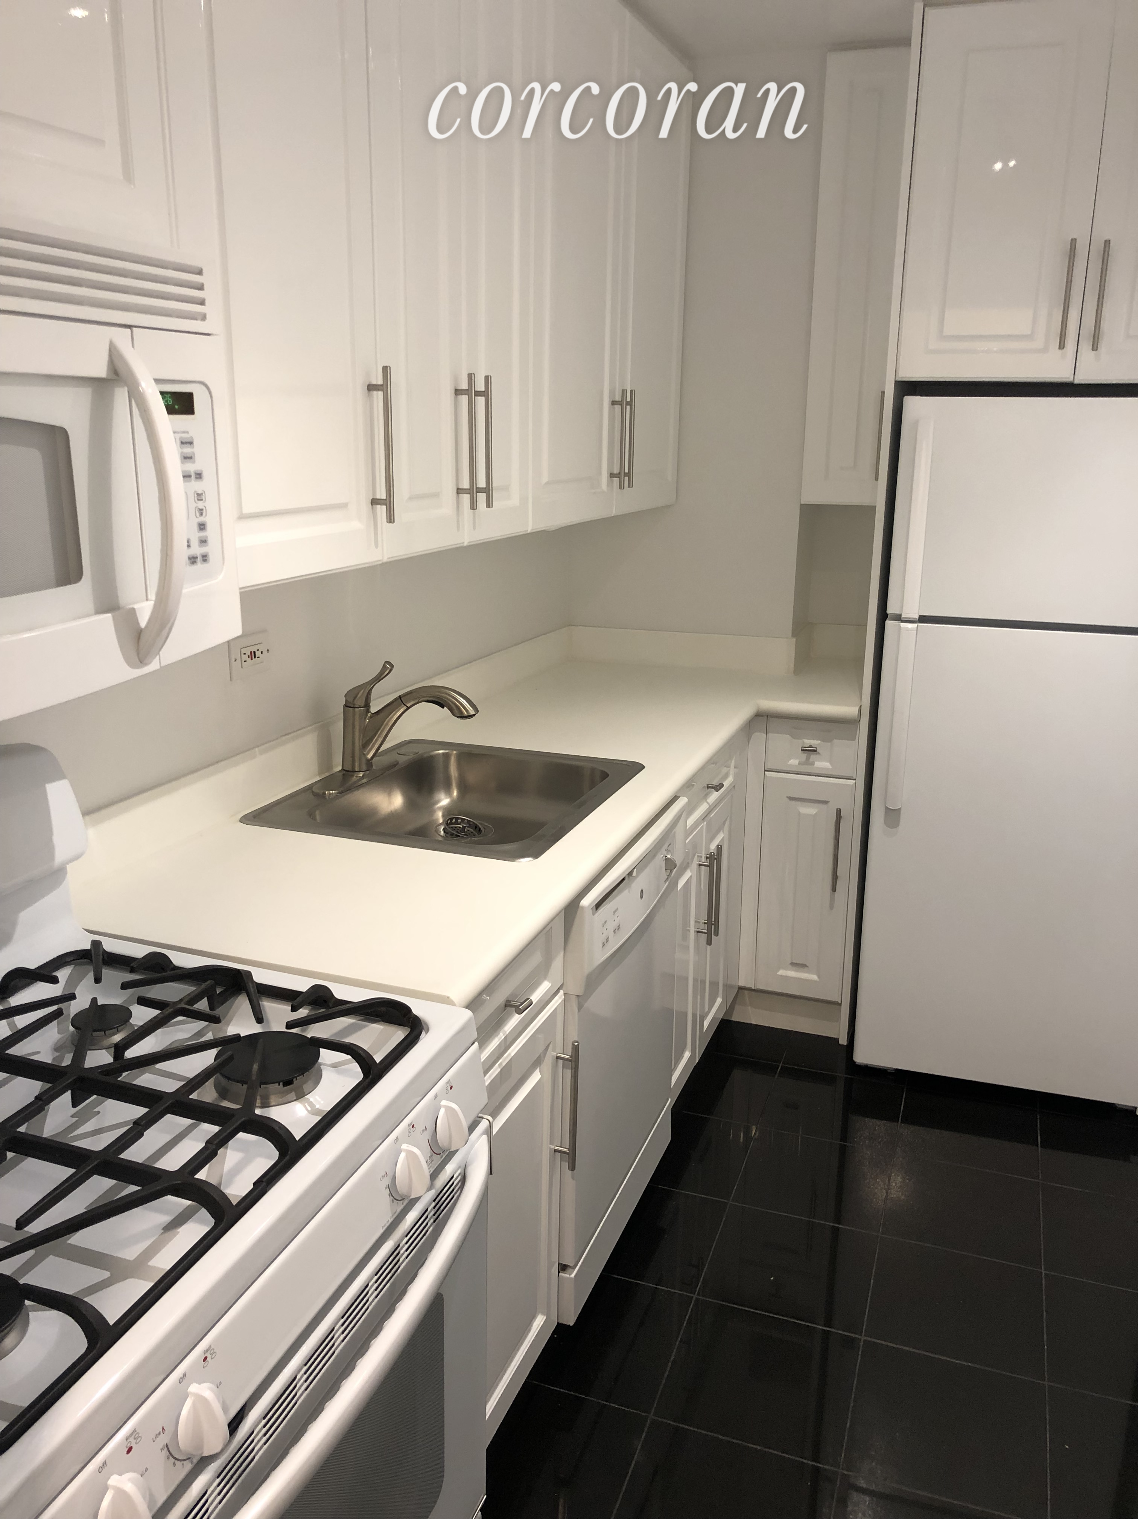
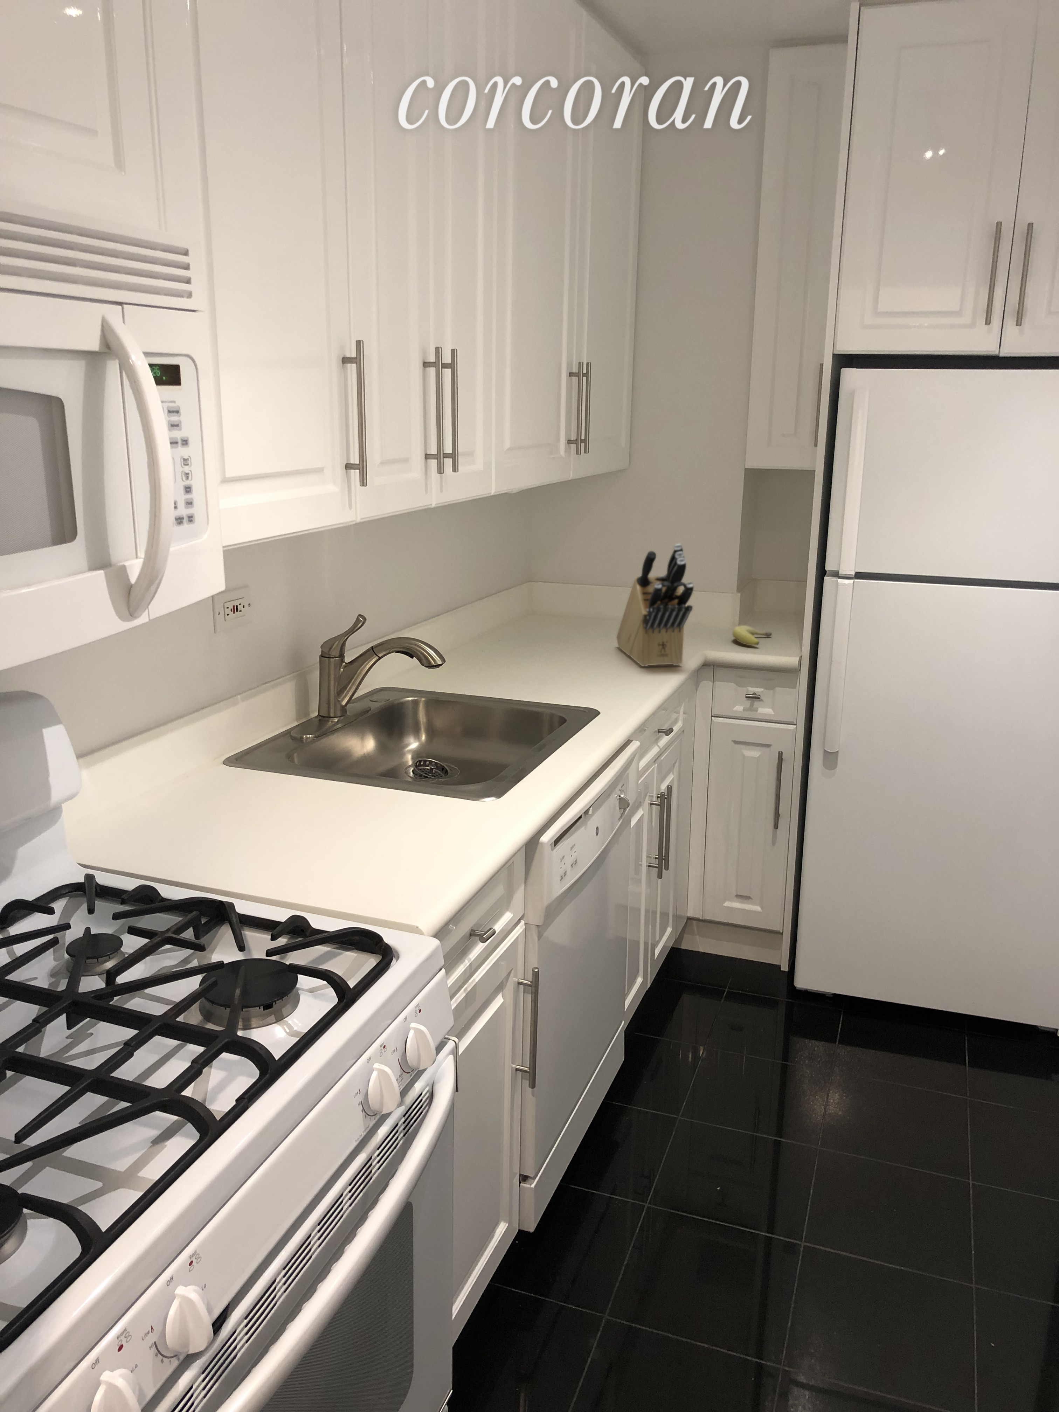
+ fruit [732,625,772,646]
+ knife block [616,544,694,667]
